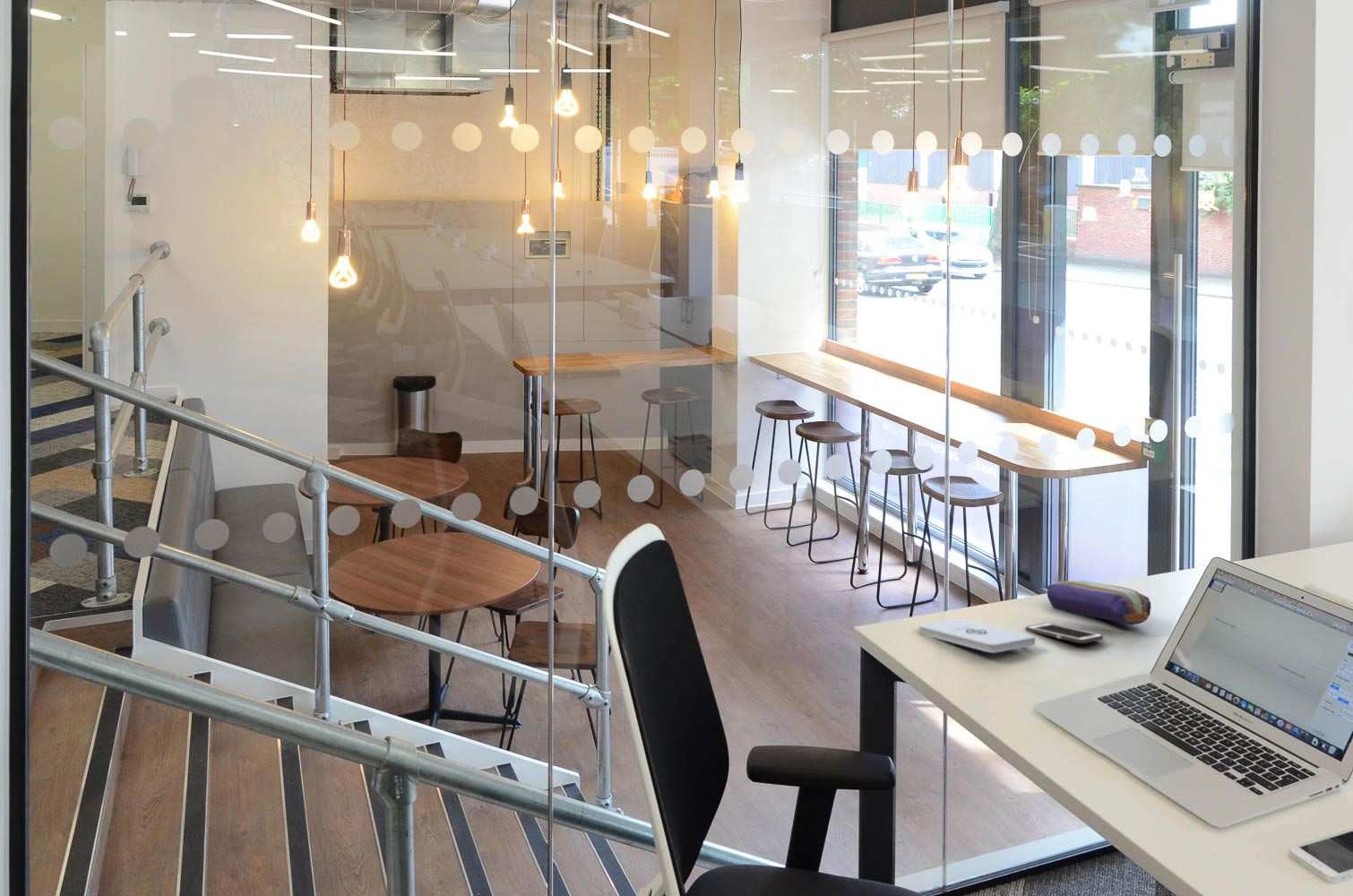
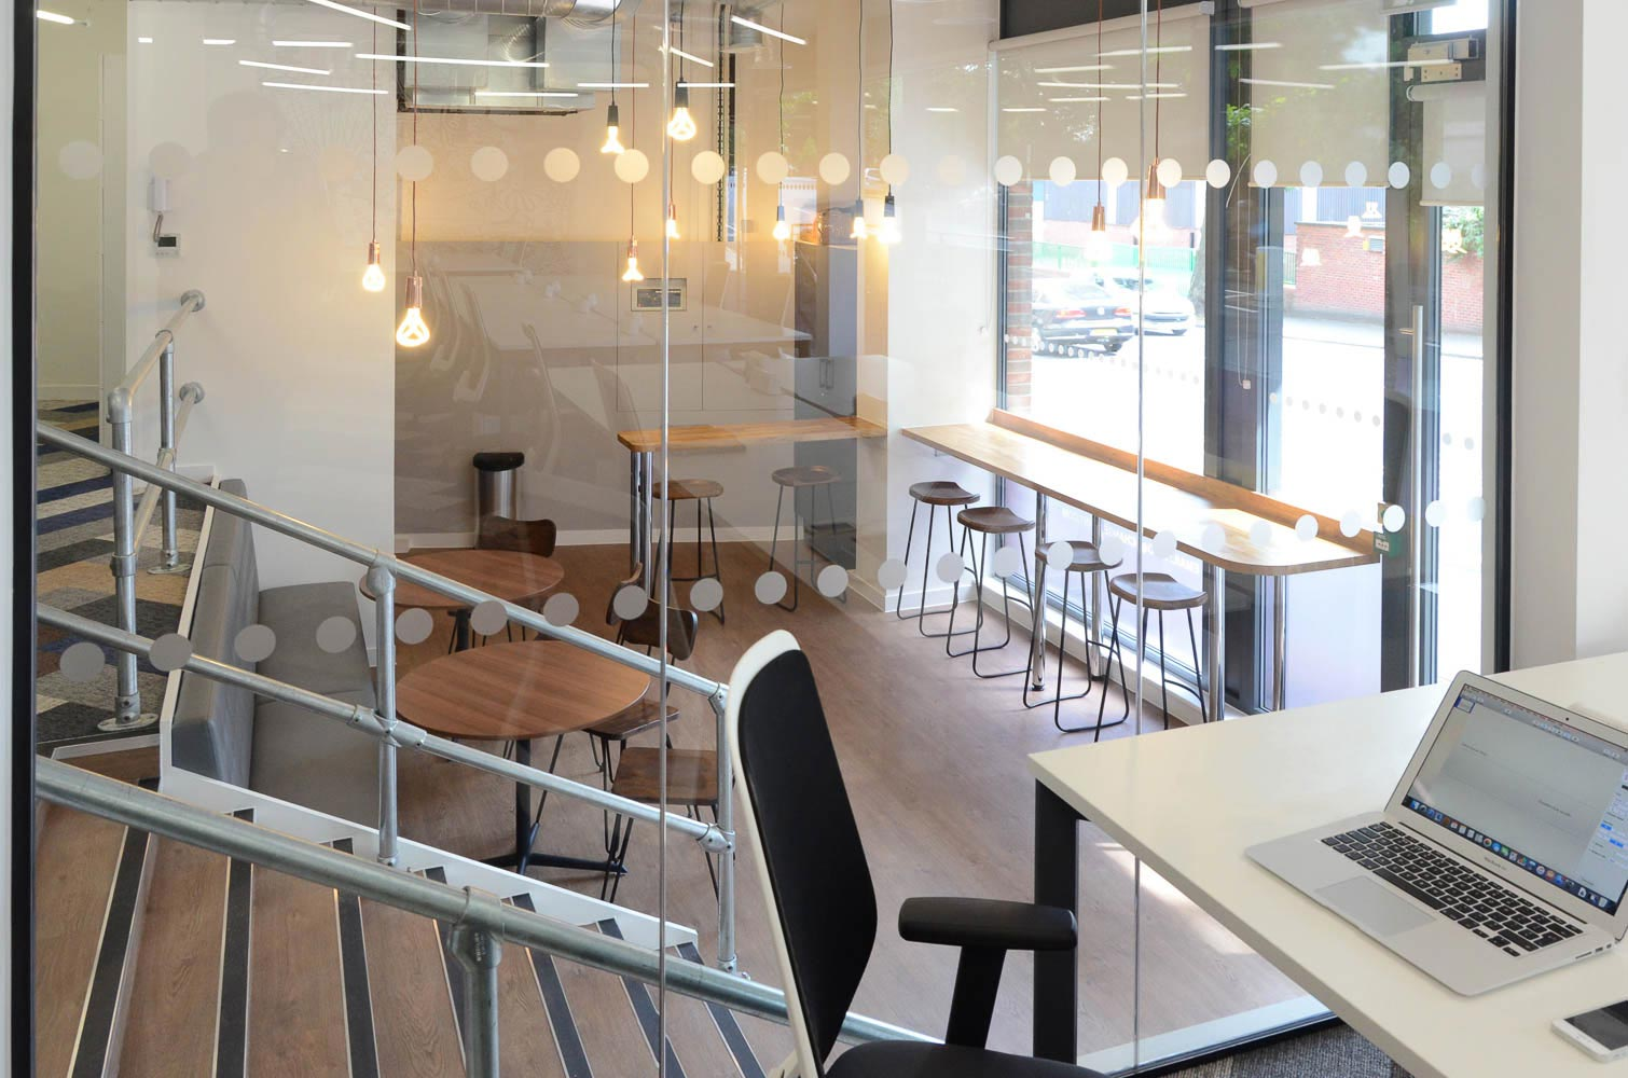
- pencil case [1047,580,1151,625]
- notepad [918,617,1037,654]
- cell phone [1025,622,1105,644]
